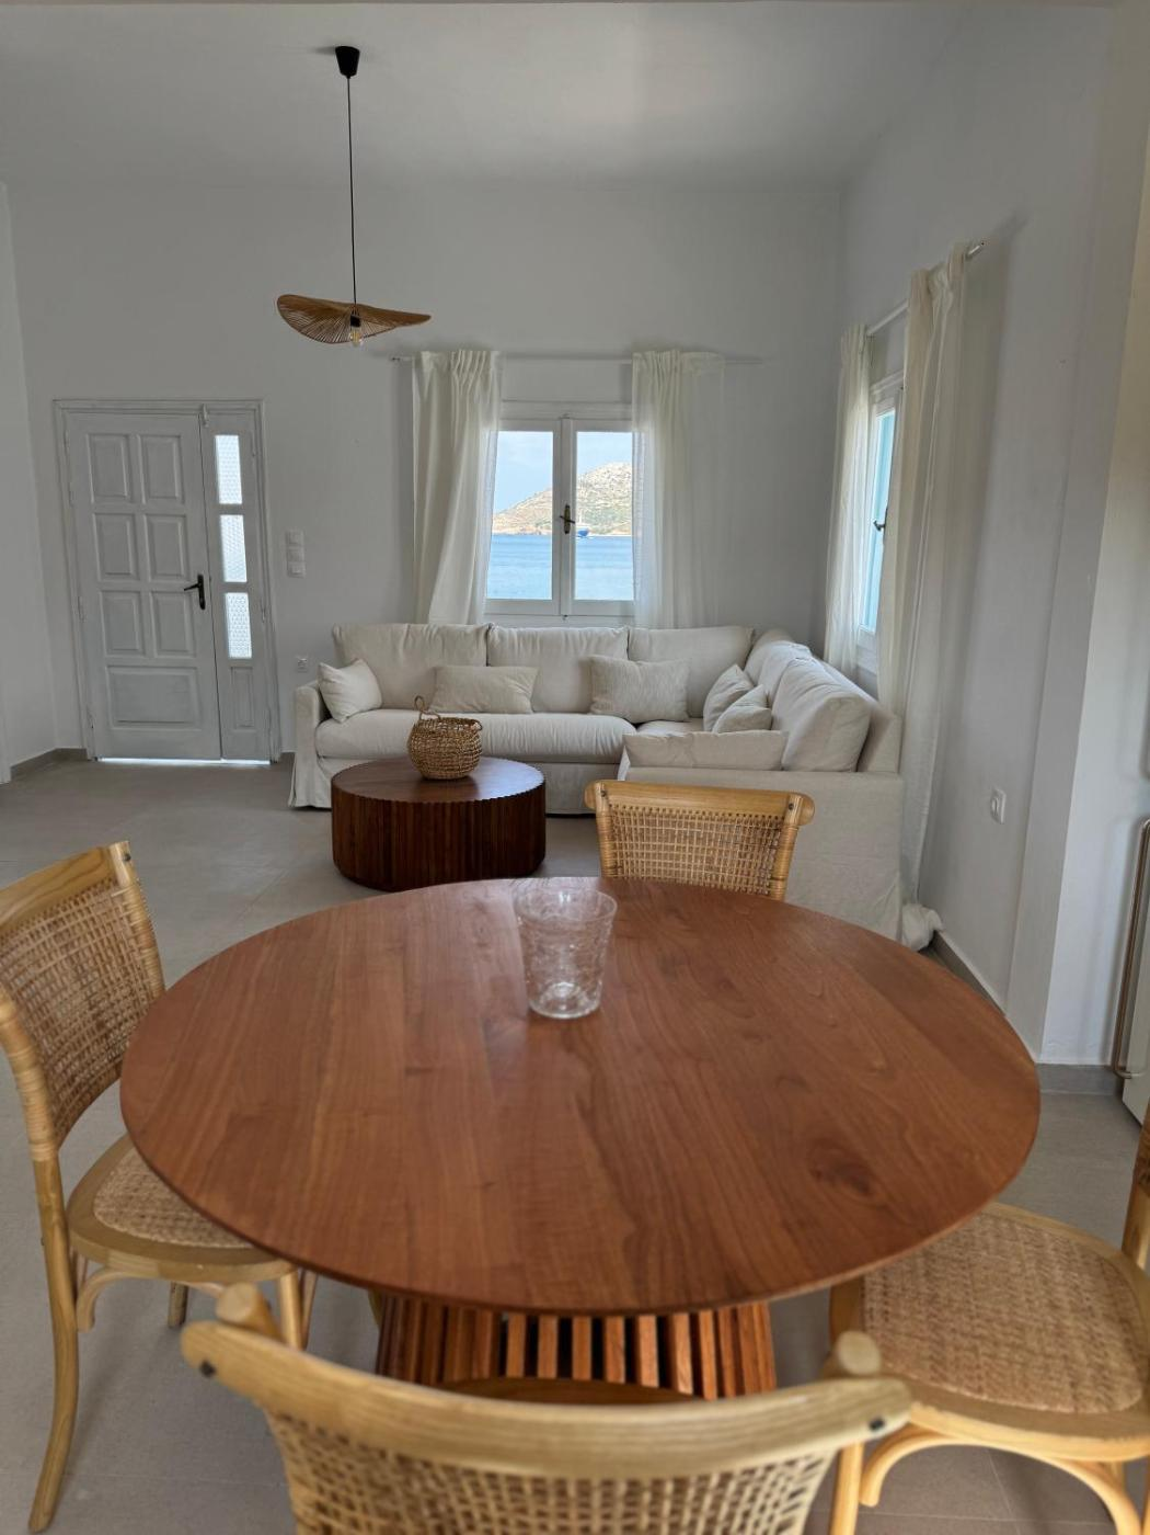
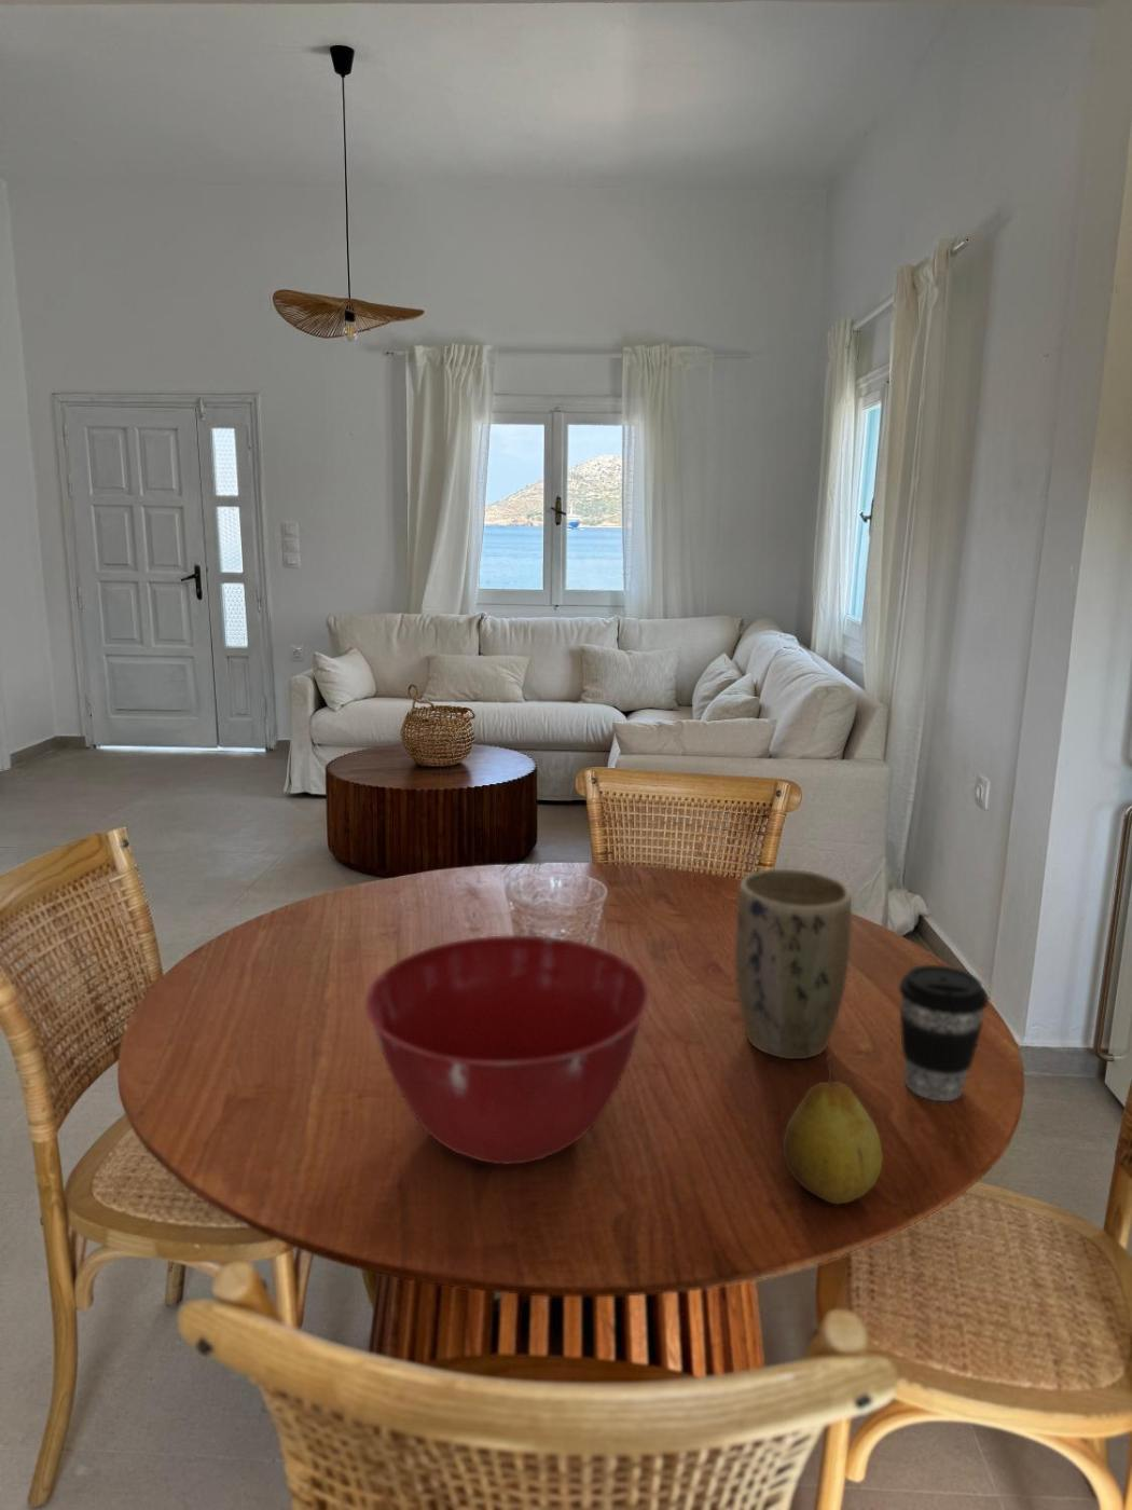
+ coffee cup [898,964,988,1102]
+ fruit [781,1055,883,1204]
+ plant pot [734,868,853,1061]
+ mixing bowl [364,935,650,1165]
